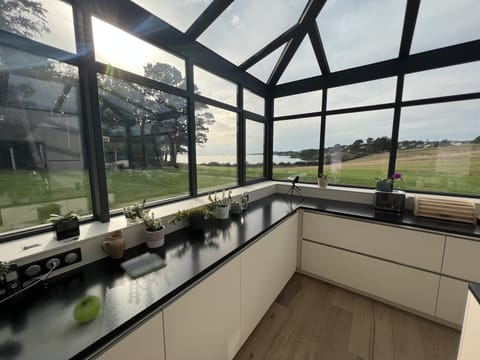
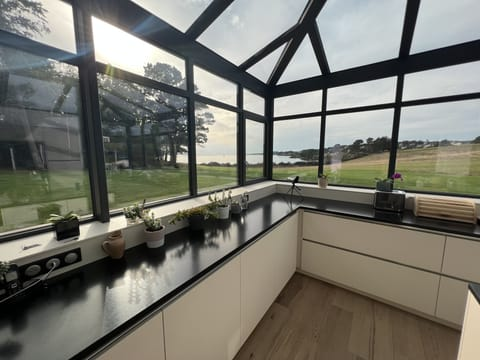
- dish towel [120,251,167,280]
- fruit [72,294,102,324]
